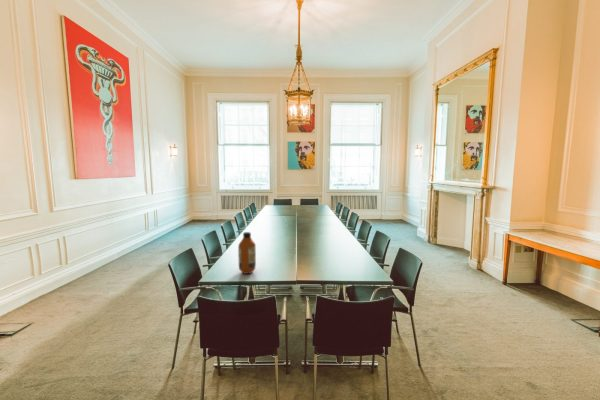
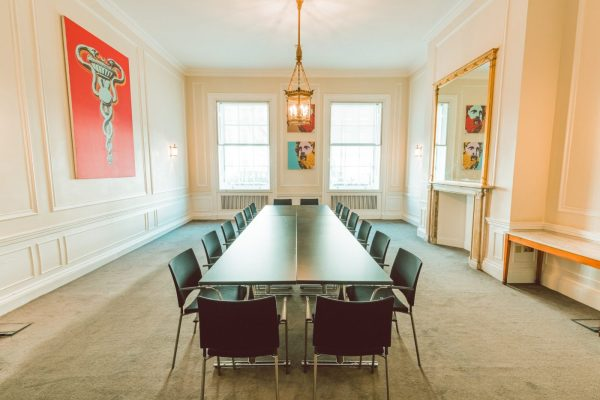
- bottle [237,231,257,275]
